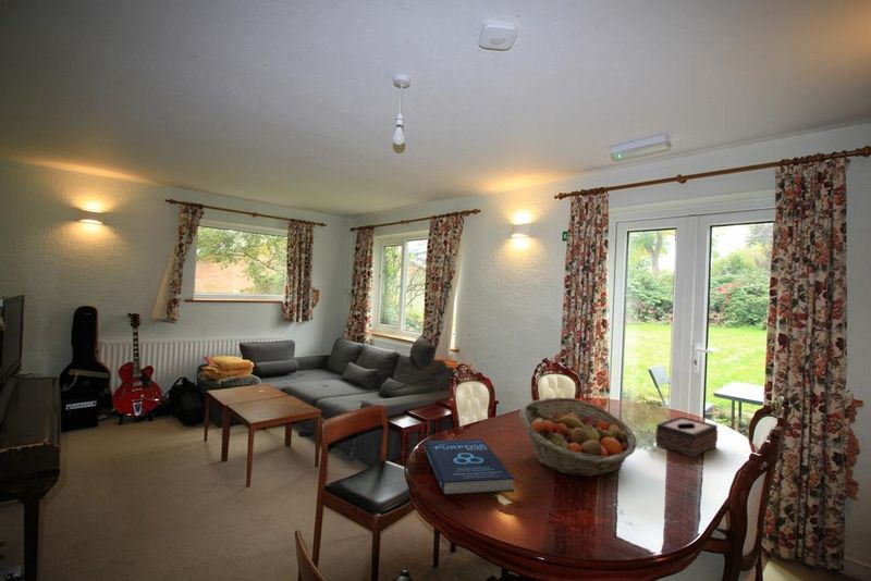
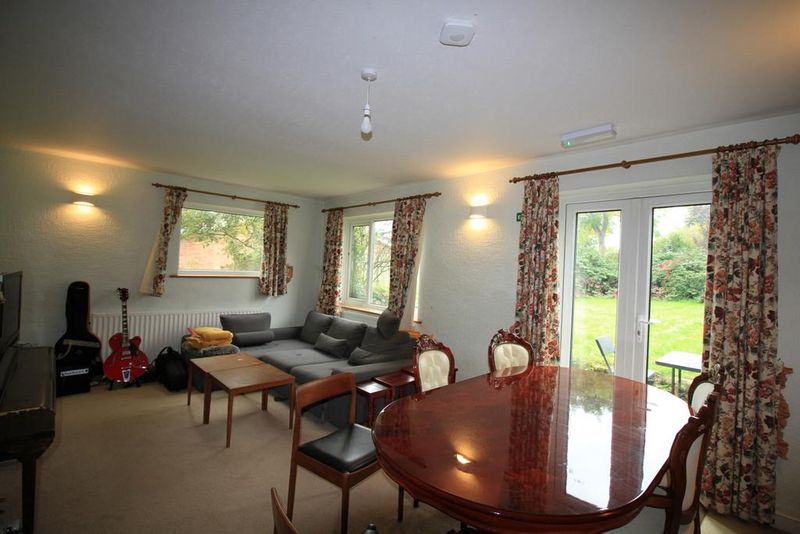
- book [424,437,515,496]
- fruit basket [518,396,638,478]
- tissue box [654,416,719,458]
